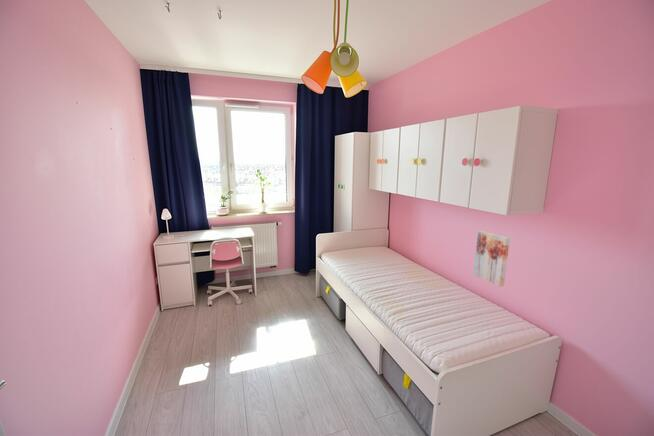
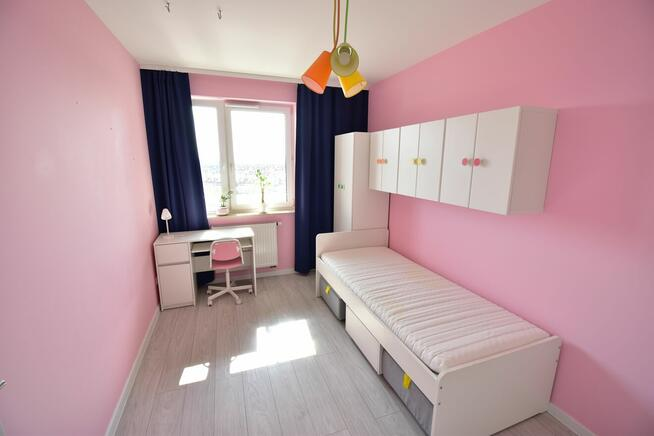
- wall art [473,230,511,287]
